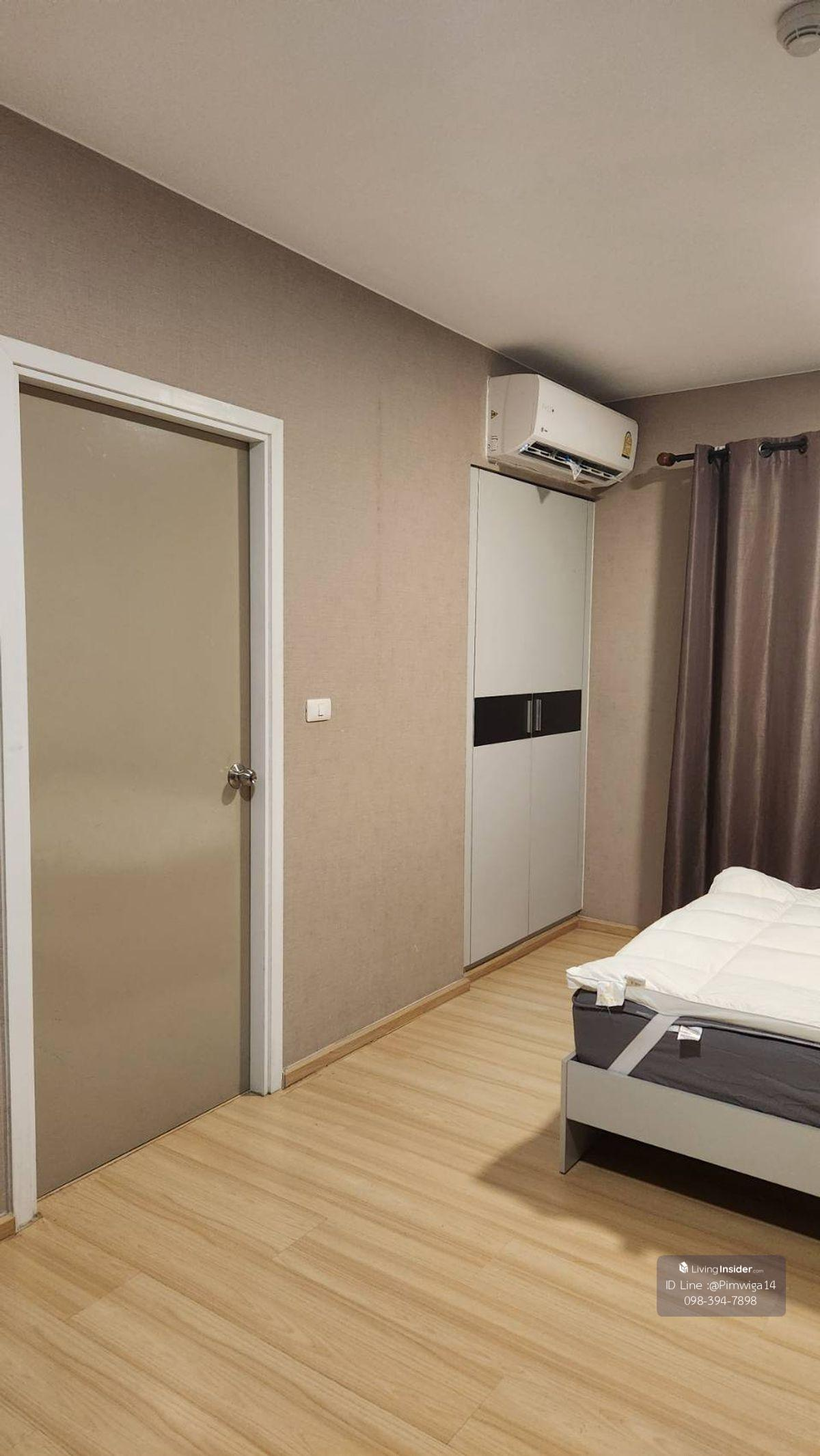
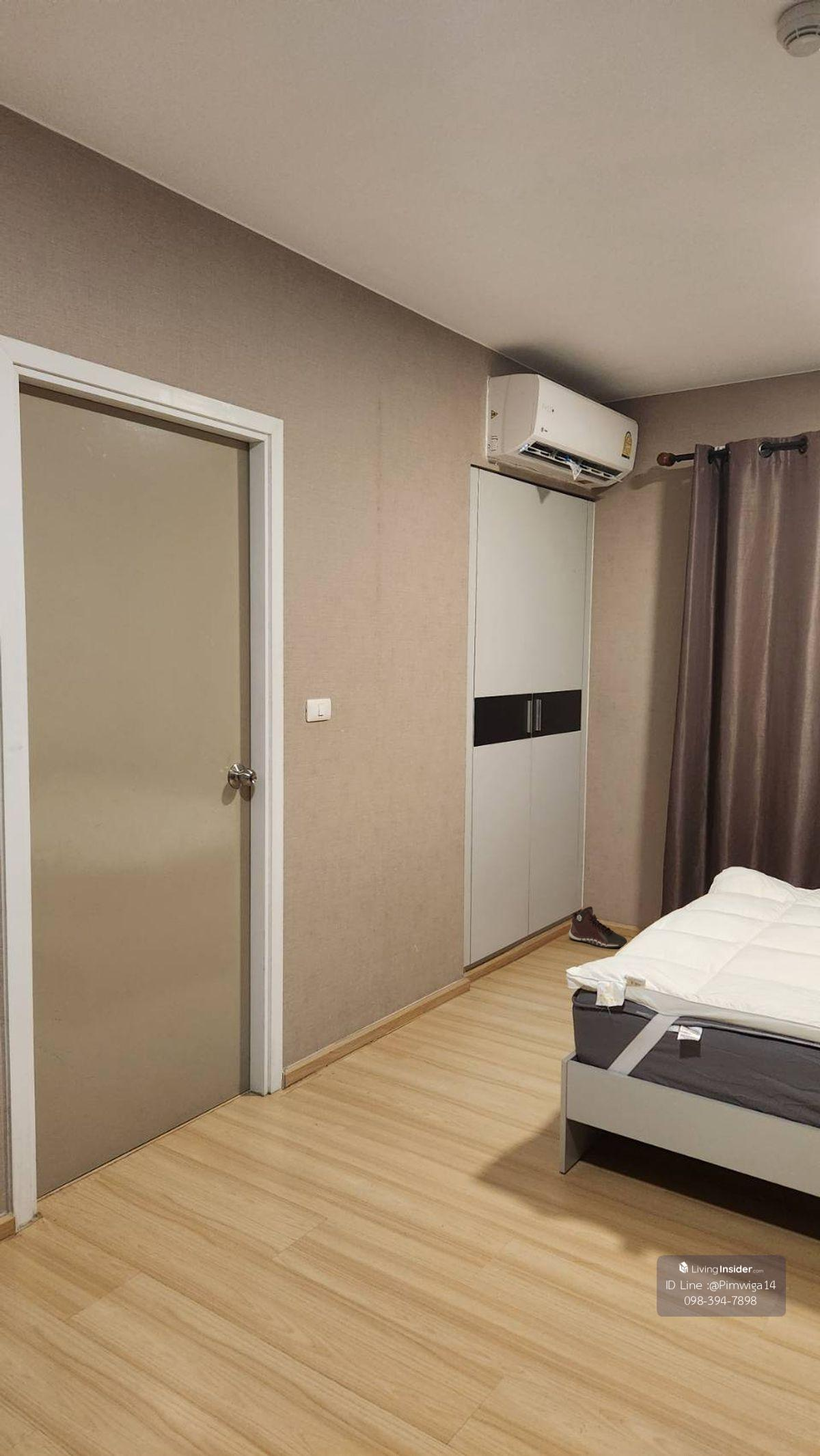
+ sneaker [568,906,628,948]
